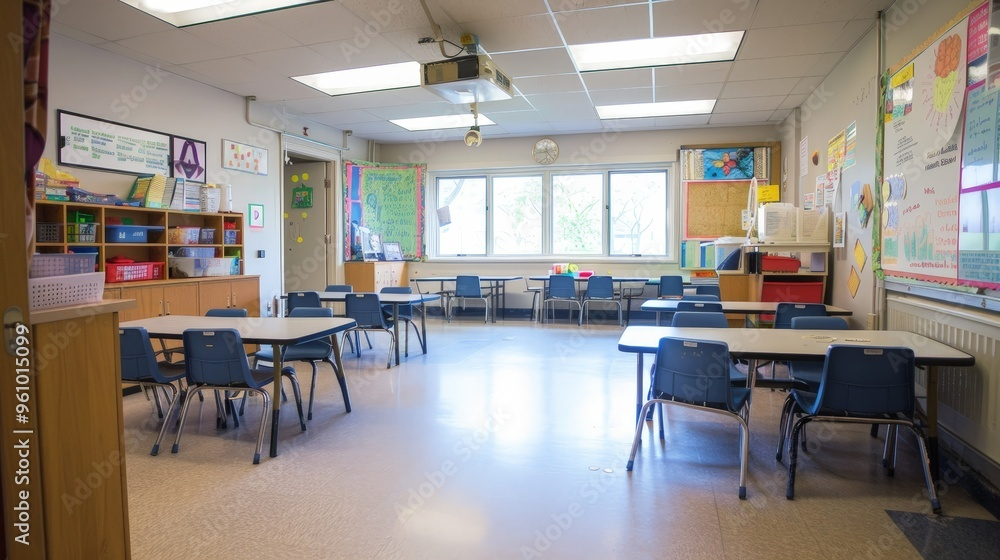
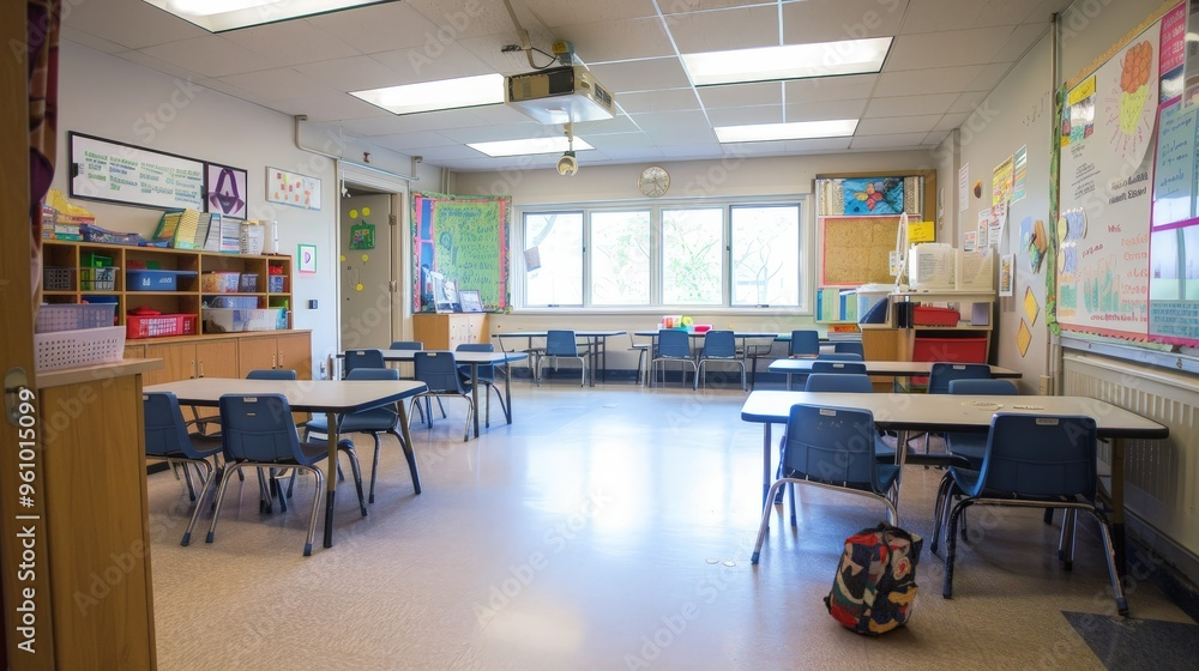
+ backpack [821,519,924,636]
